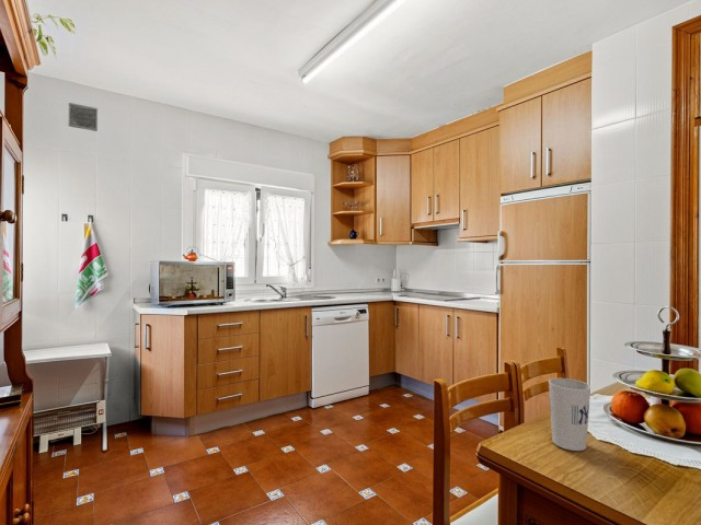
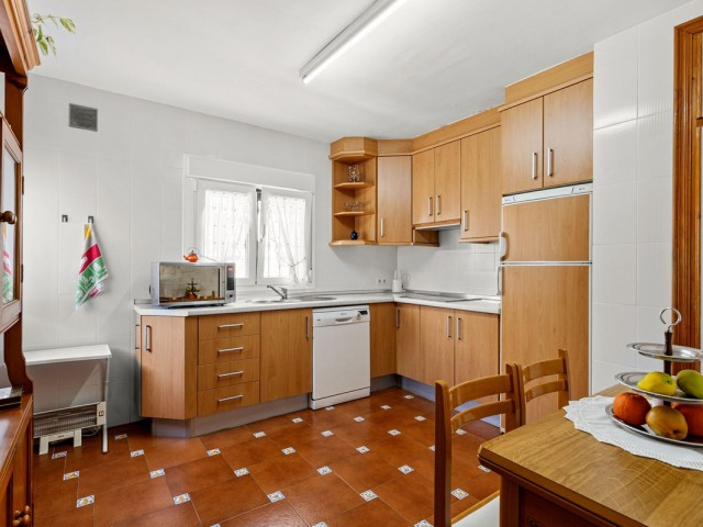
- cup [548,377,591,452]
